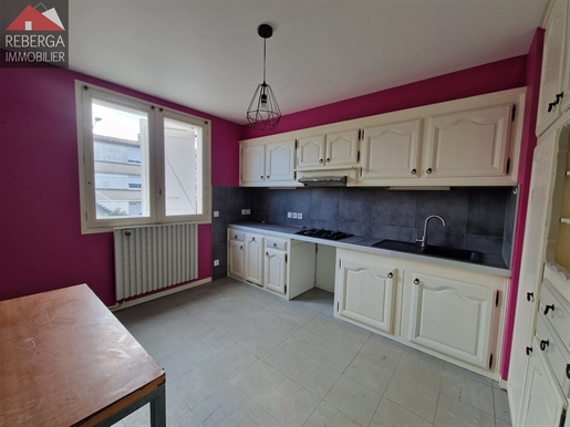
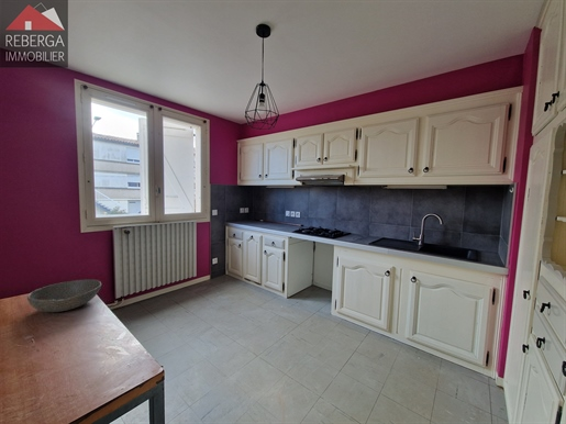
+ bowl [26,279,102,313]
